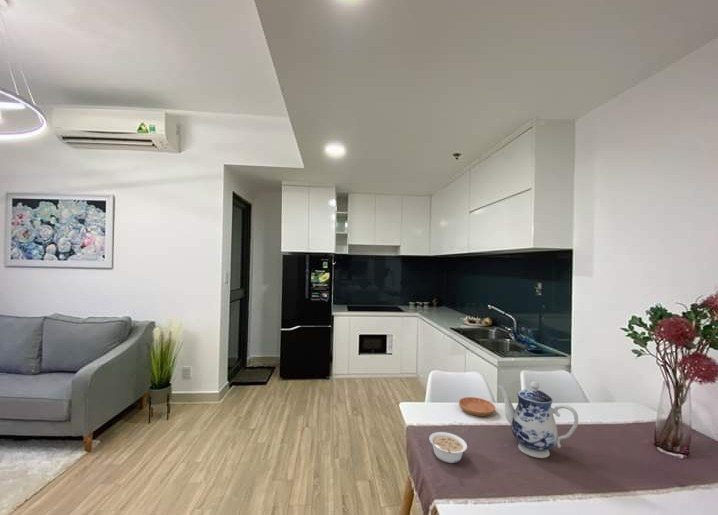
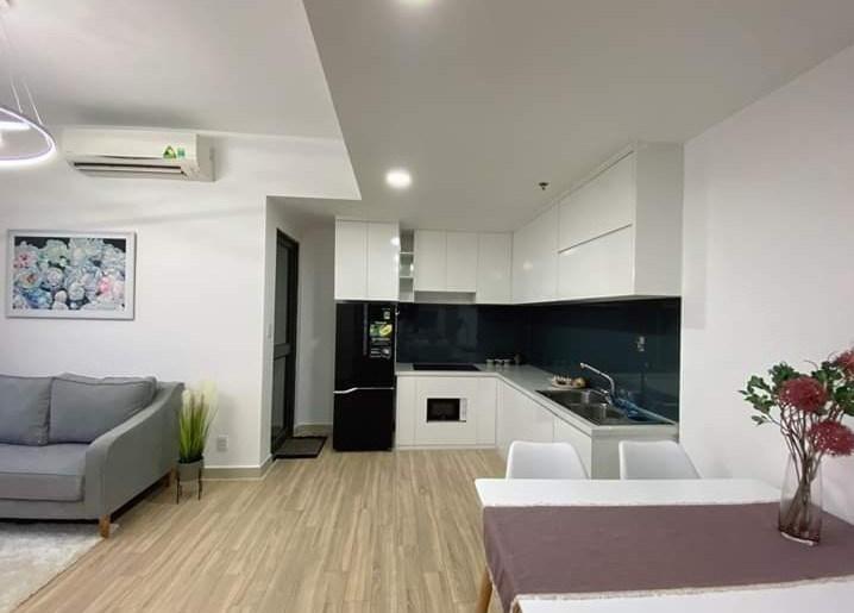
- legume [428,431,468,464]
- teapot [496,380,579,459]
- saucer [458,396,496,417]
